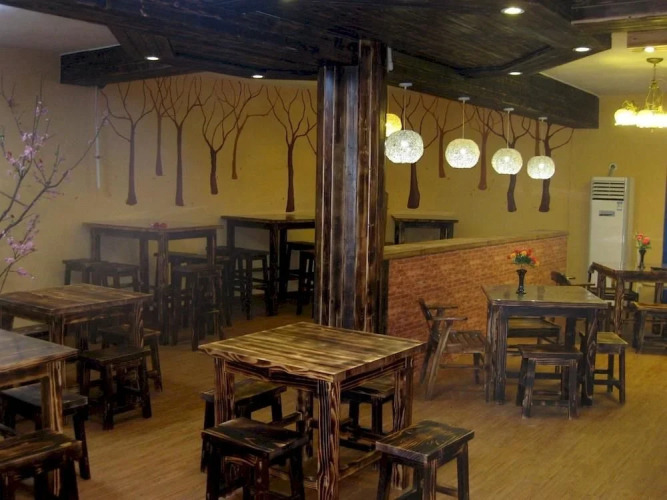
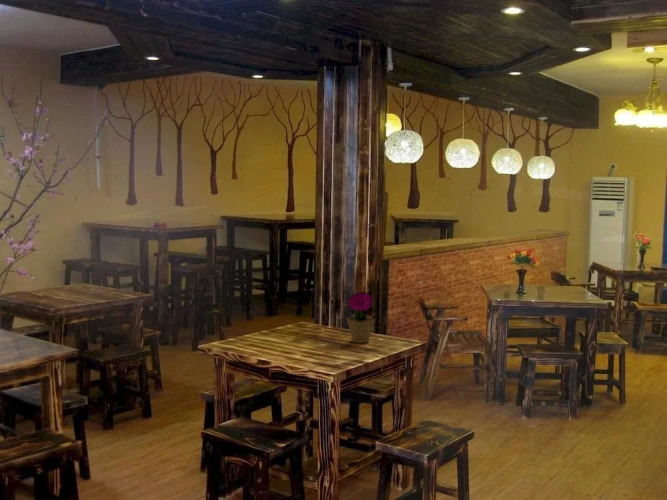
+ flower pot [346,291,376,344]
